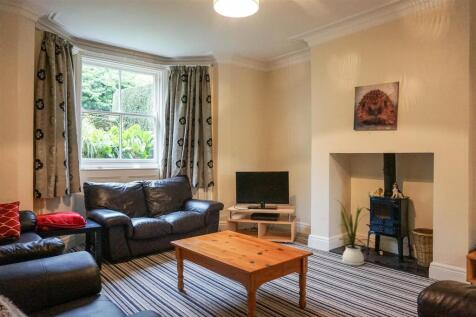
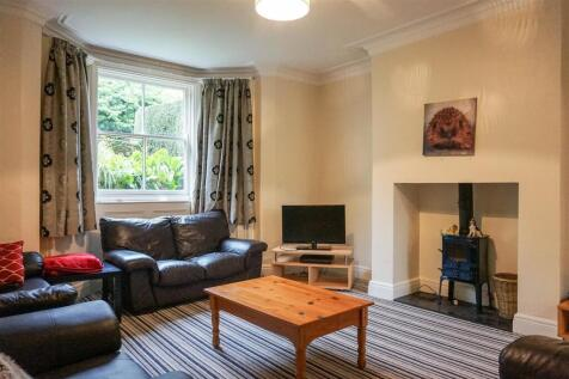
- house plant [332,197,373,267]
